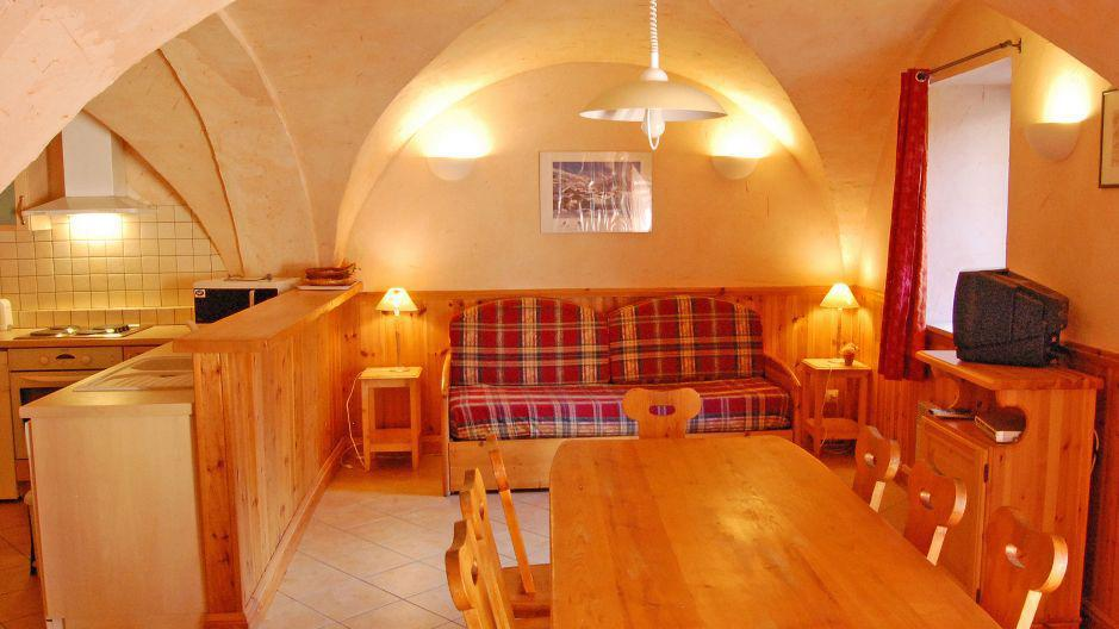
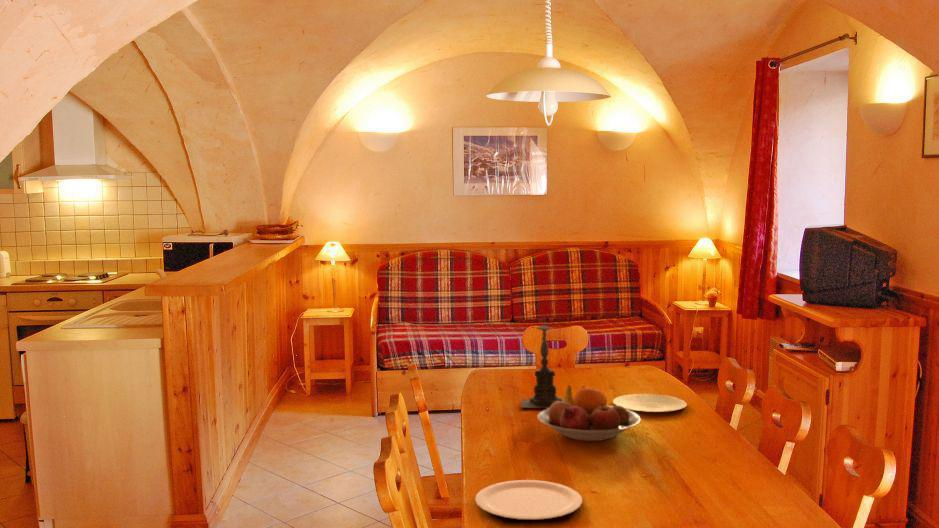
+ fruit bowl [536,384,642,442]
+ candle holder [519,313,564,409]
+ plate [474,479,583,521]
+ plate [612,393,688,413]
